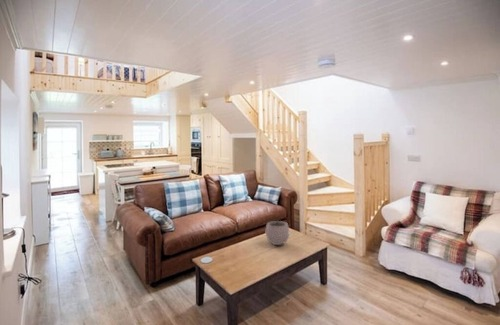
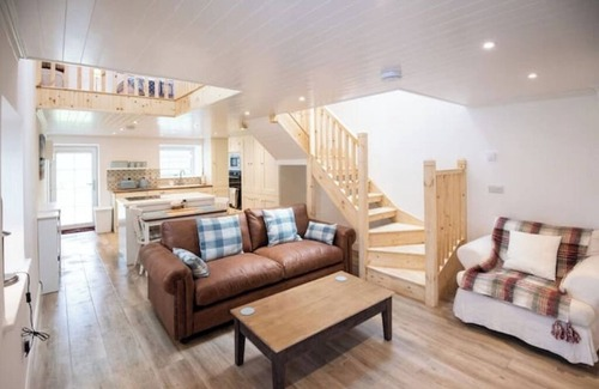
- plant pot [265,215,290,246]
